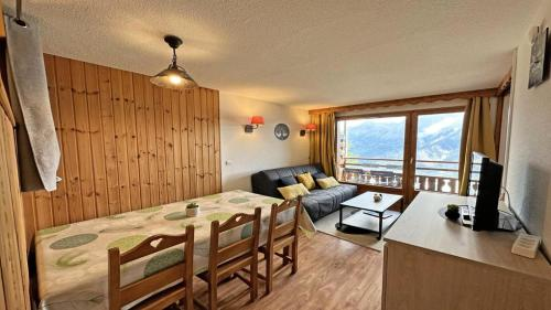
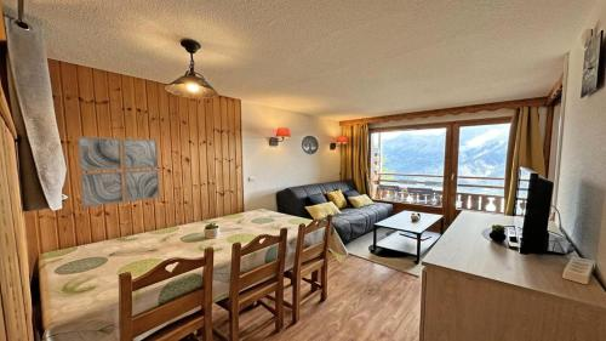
+ wall art [76,136,161,209]
